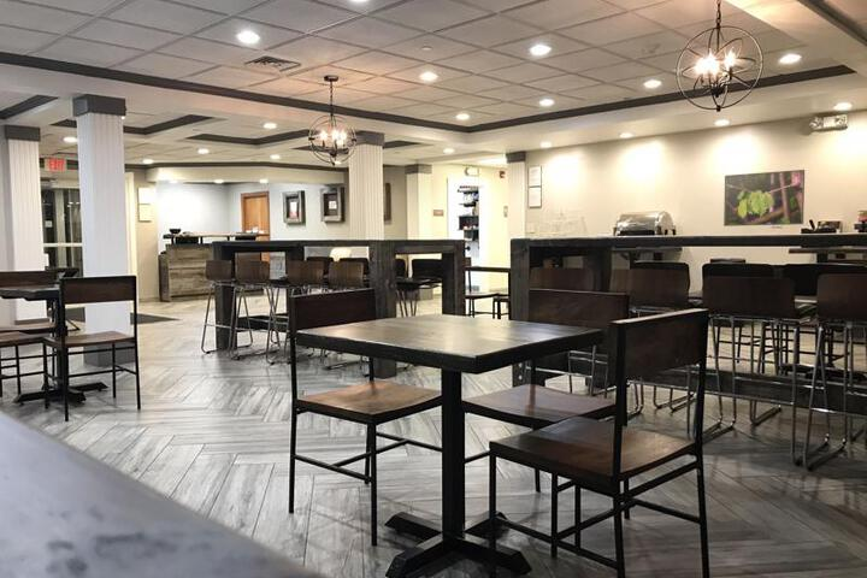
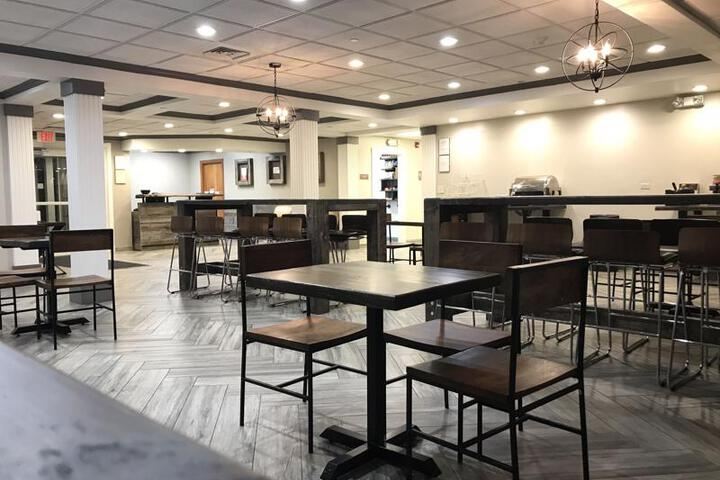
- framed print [722,169,806,228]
